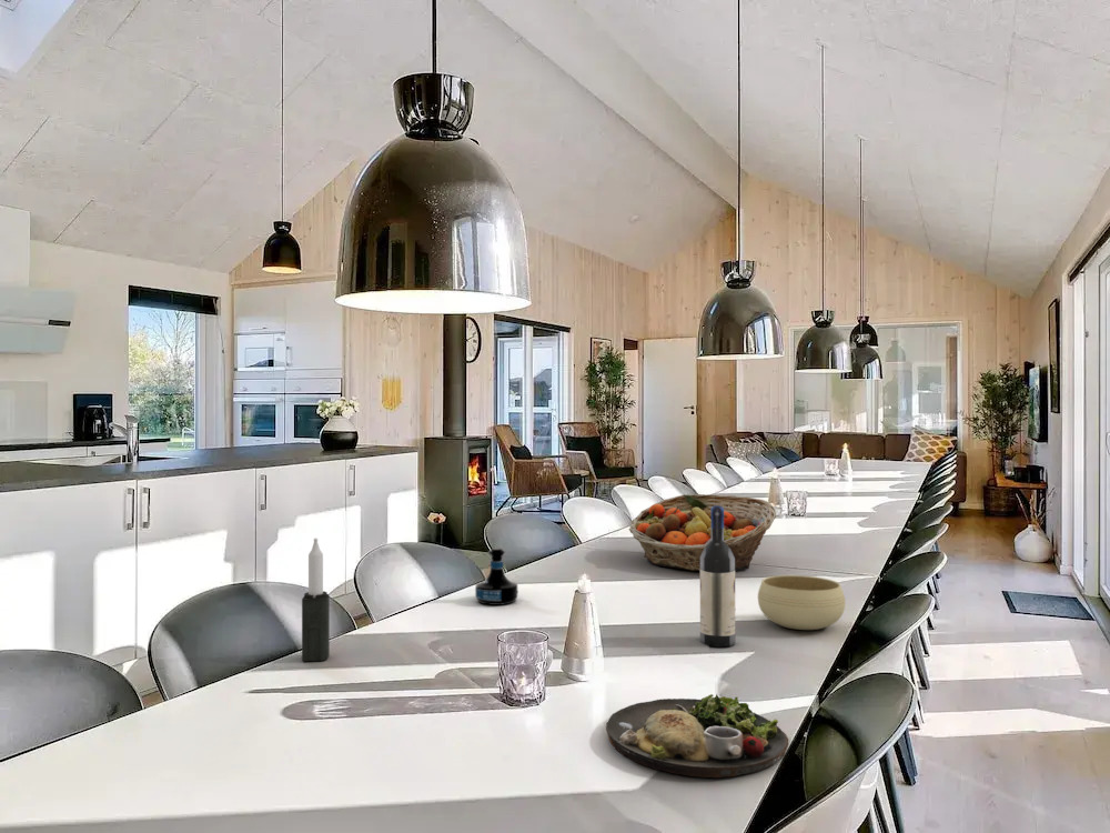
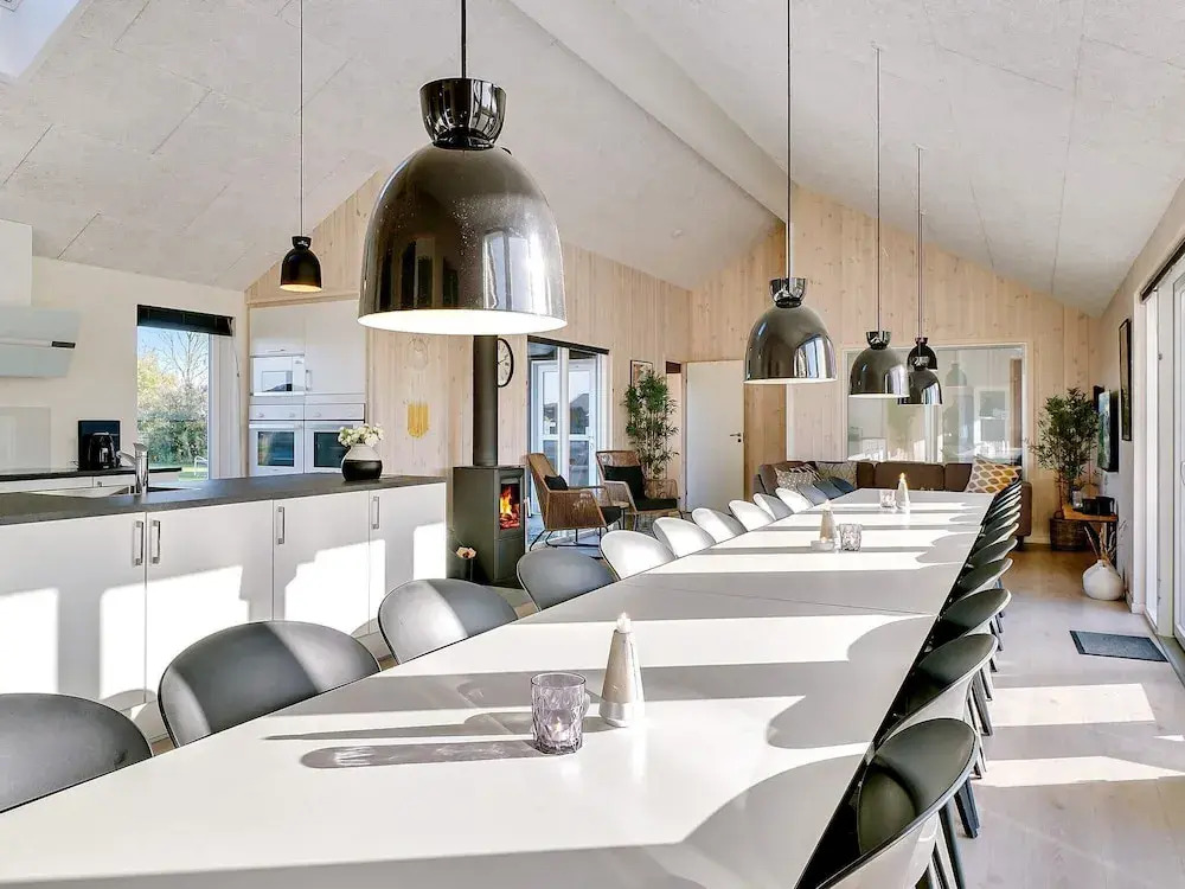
- tequila bottle [474,546,518,606]
- bowl [757,574,846,631]
- wine bottle [699,505,736,648]
- dinner plate [605,693,789,779]
- fruit basket [627,493,777,572]
- candle [301,536,331,662]
